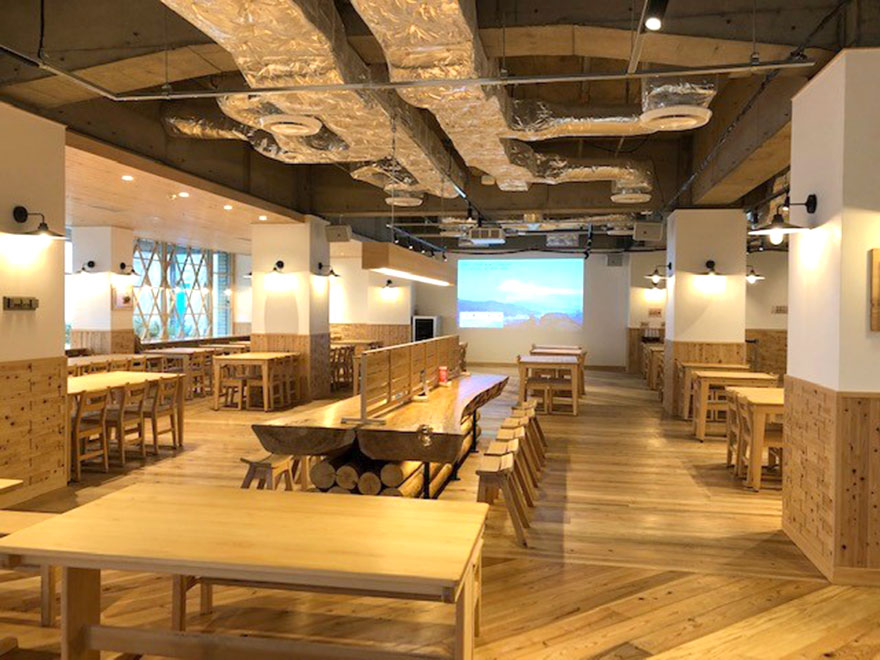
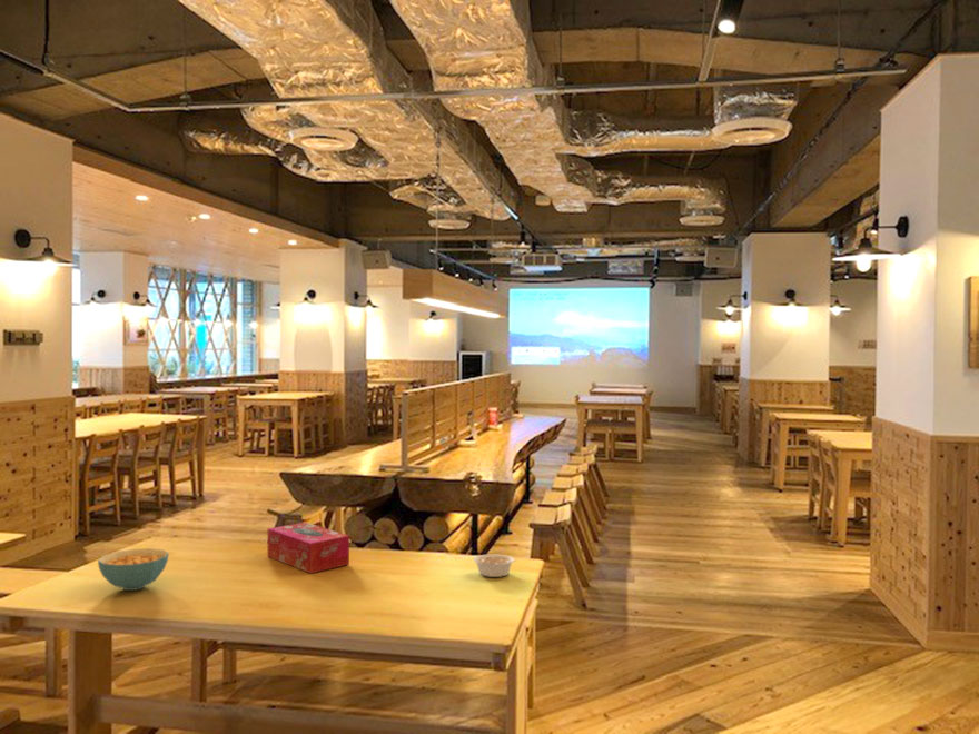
+ cereal bowl [97,547,170,592]
+ tissue box [267,522,350,574]
+ legume [472,553,518,578]
